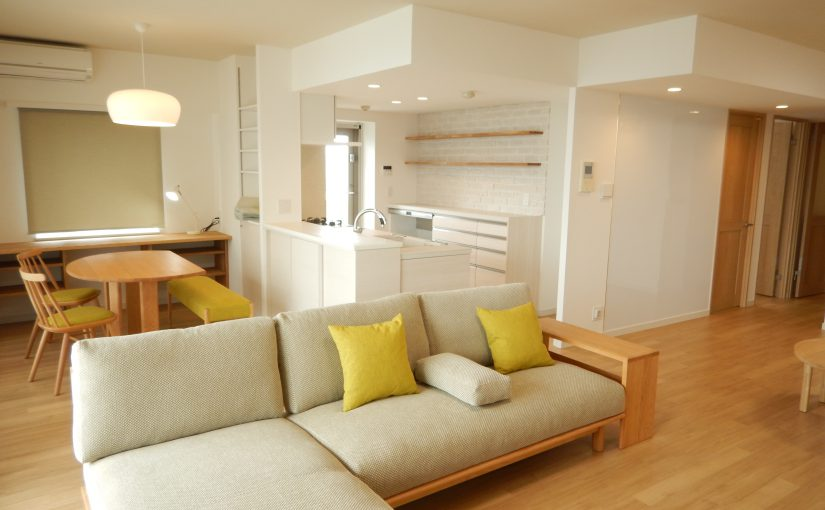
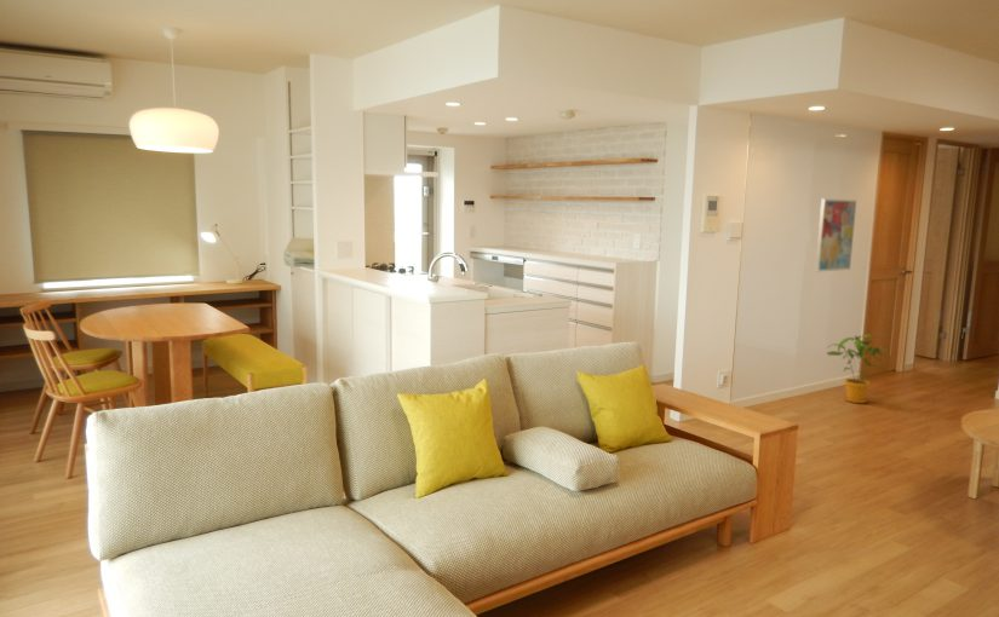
+ house plant [826,333,890,404]
+ wall art [814,197,857,272]
